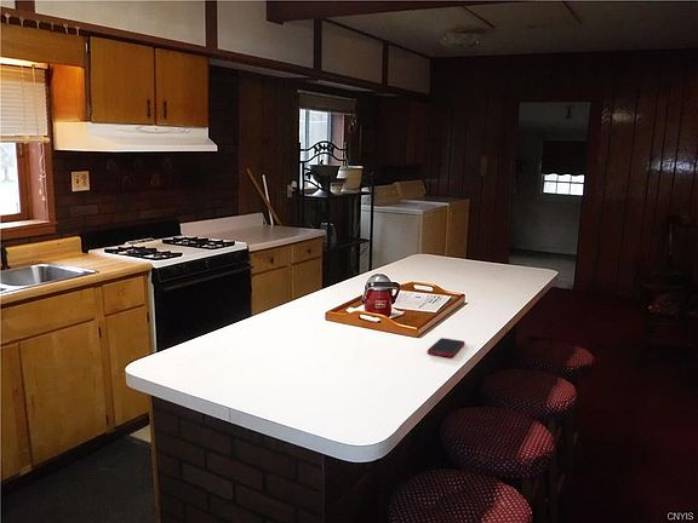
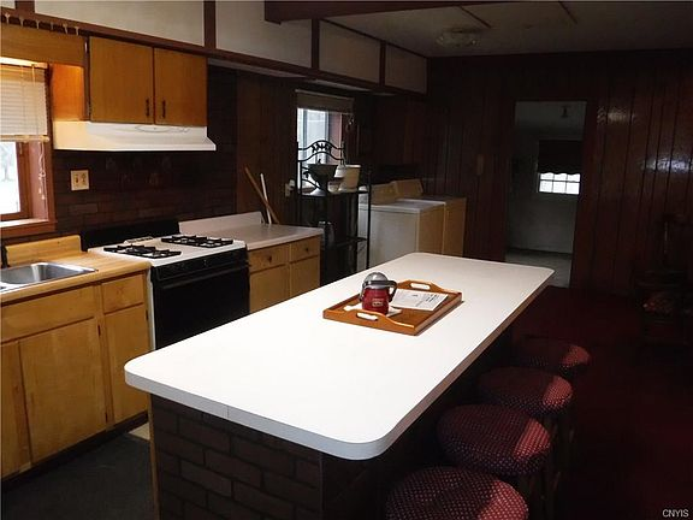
- cell phone [427,337,467,358]
